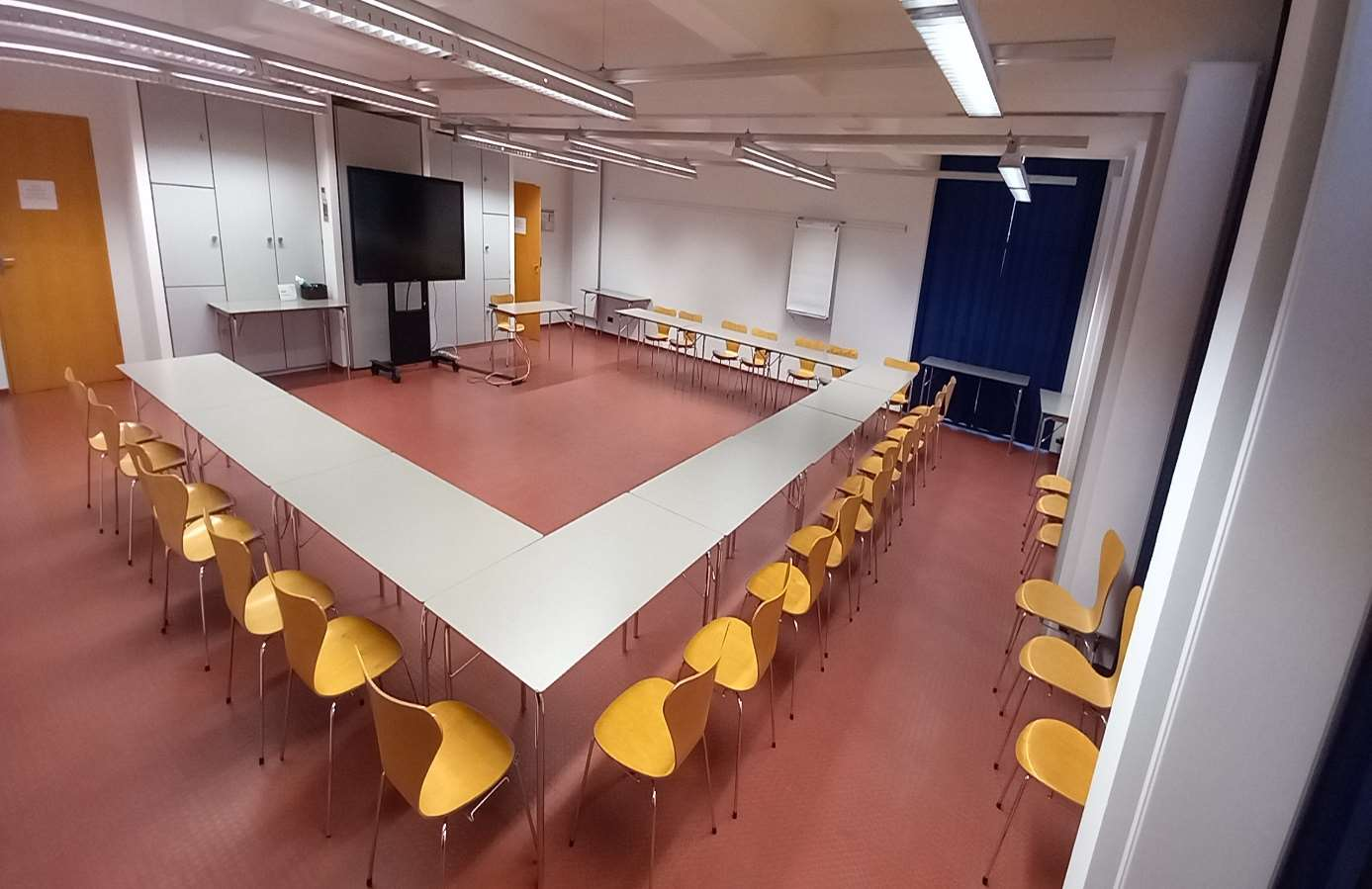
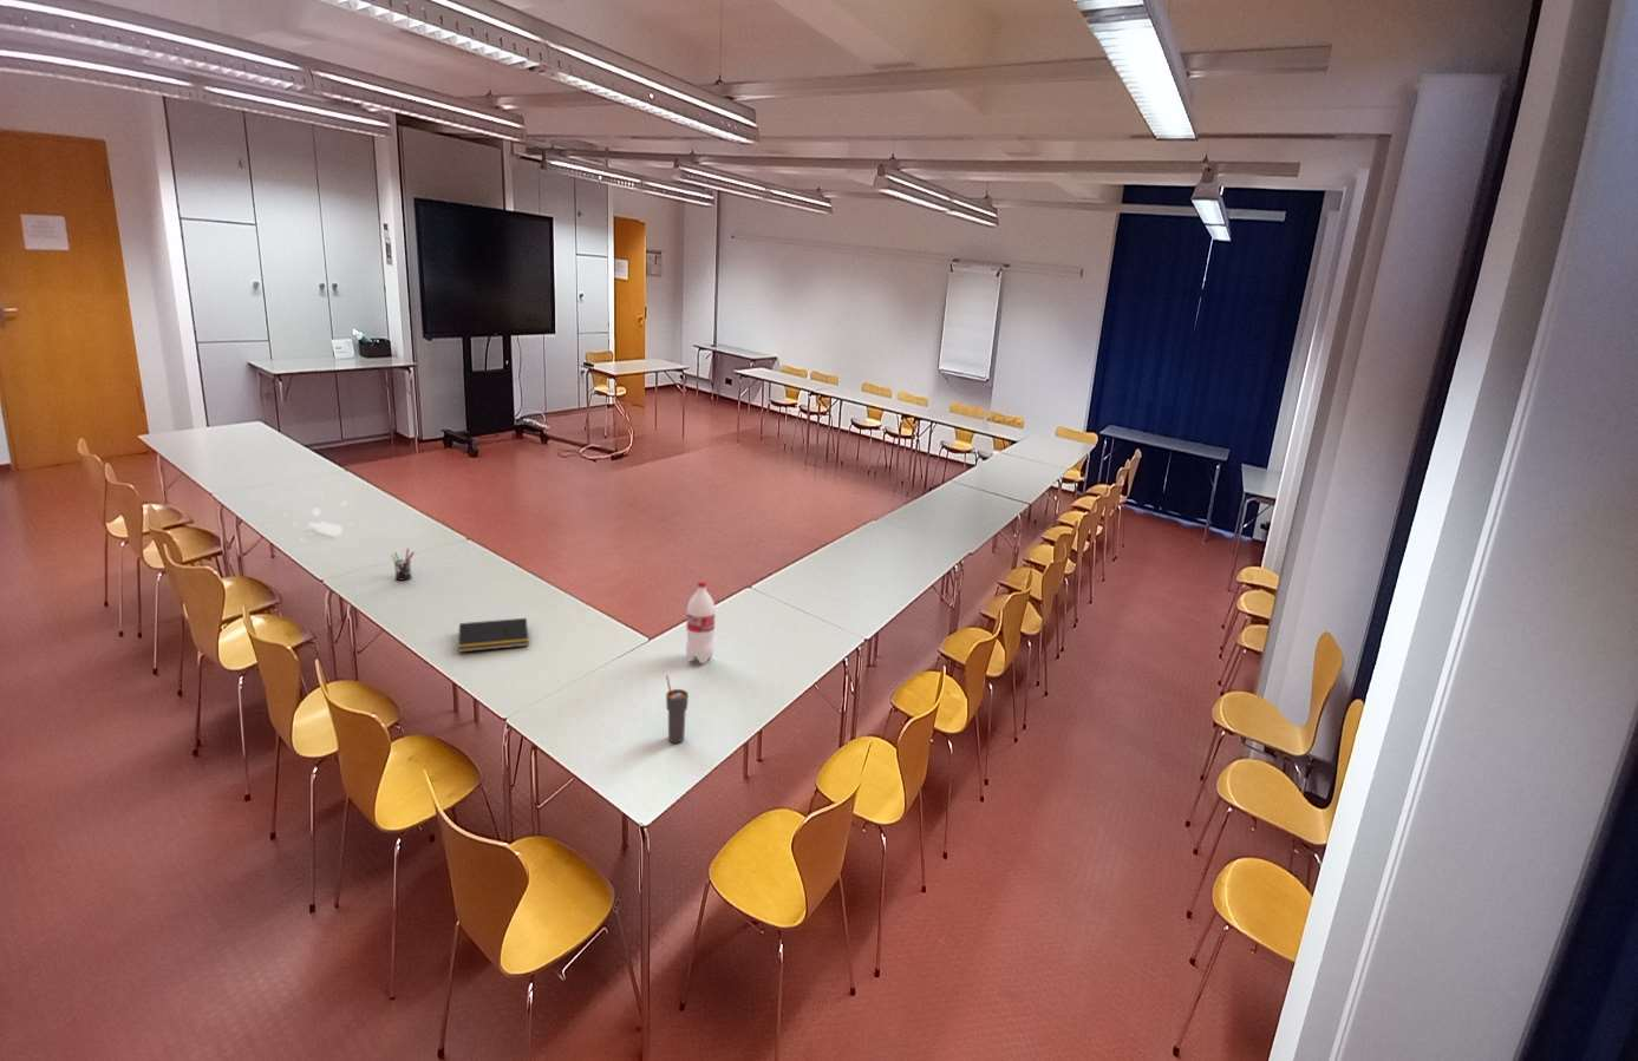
+ cup [665,674,690,745]
+ bottle [685,580,716,665]
+ notepad [457,617,530,654]
+ paper sheet [270,486,364,542]
+ pen holder [389,547,415,582]
